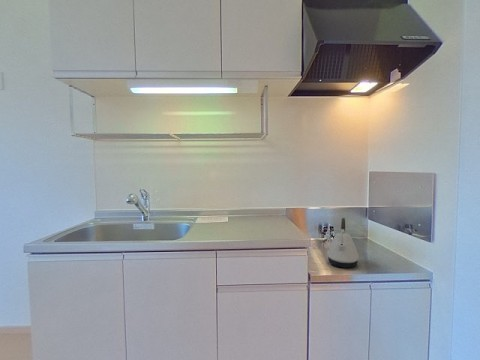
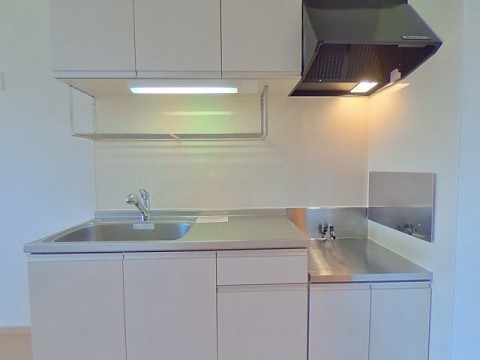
- kettle [326,217,360,269]
